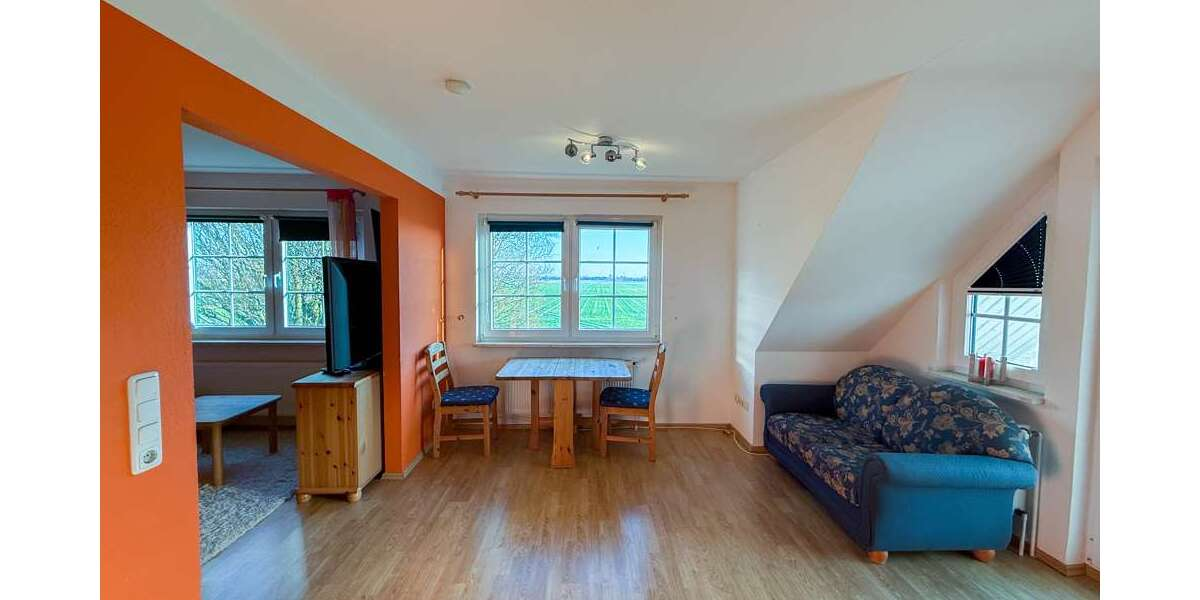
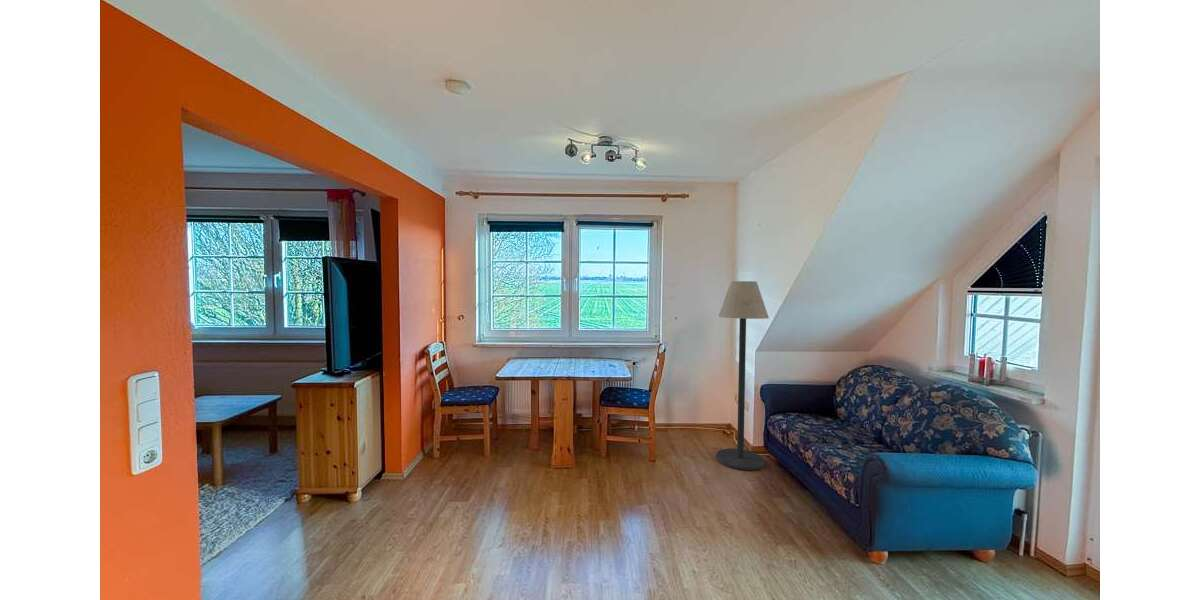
+ floor lamp [716,280,770,471]
